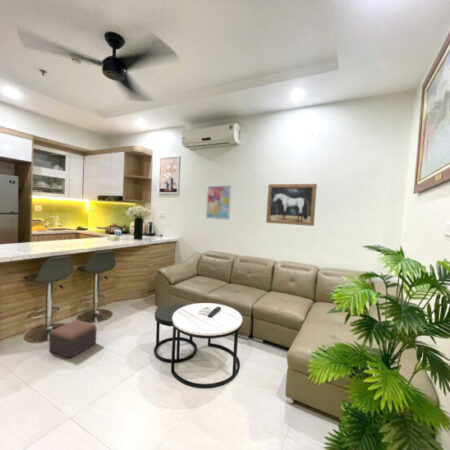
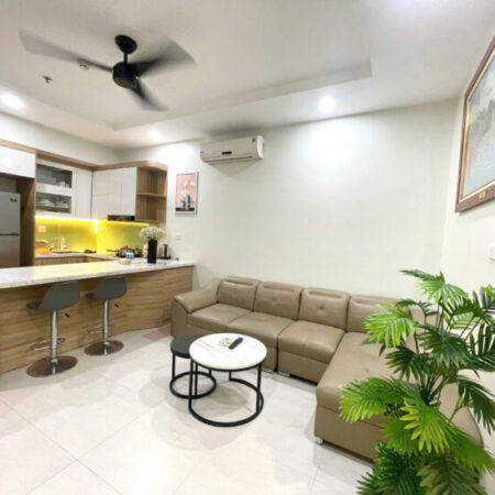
- wall art [205,184,232,221]
- footstool [48,319,97,359]
- wall art [265,183,318,227]
